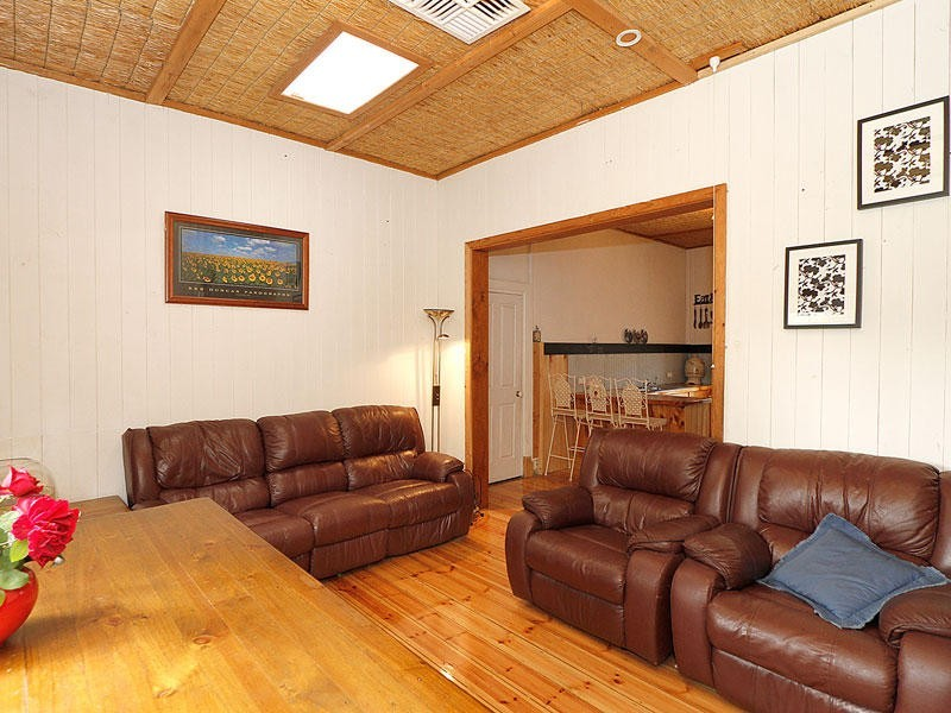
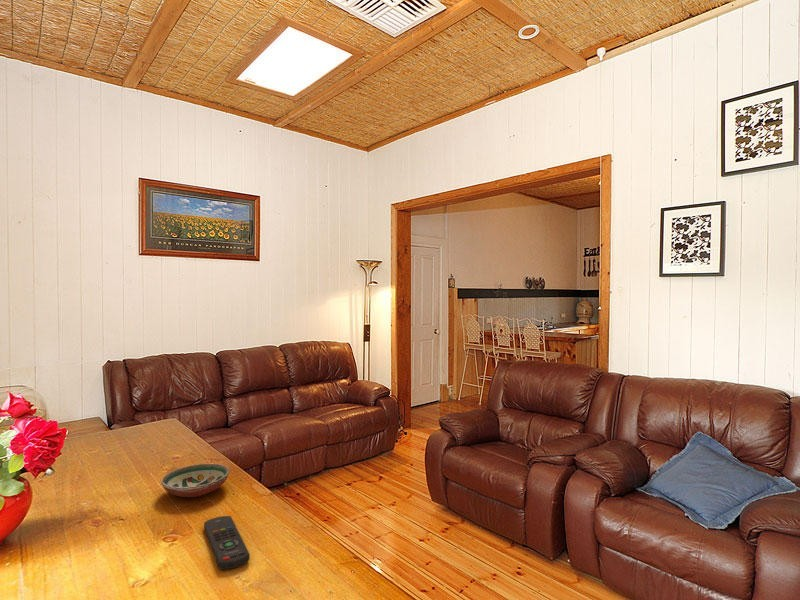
+ remote control [203,515,251,570]
+ decorative bowl [160,463,231,498]
